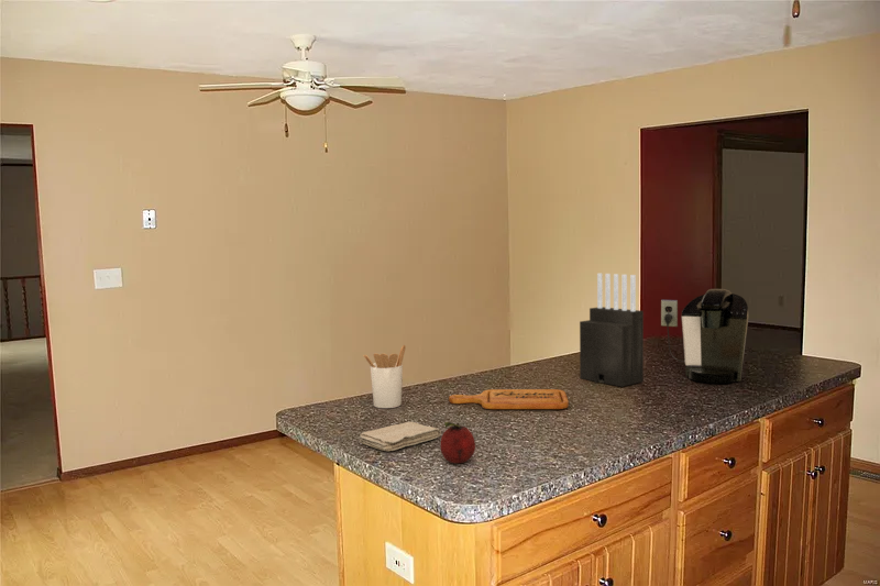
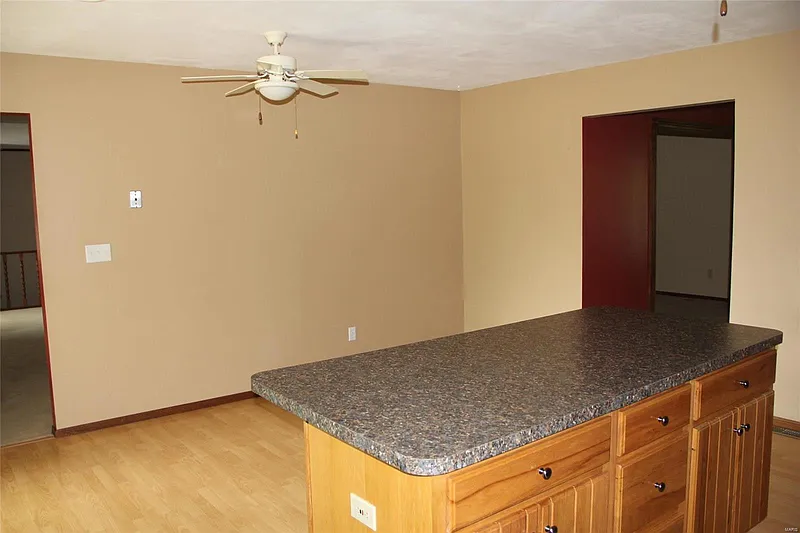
- washcloth [359,421,442,452]
- knife block [579,273,645,388]
- coffee maker [660,288,749,384]
- cutting board [448,388,570,410]
- utensil holder [362,344,407,409]
- fruit [439,421,476,464]
